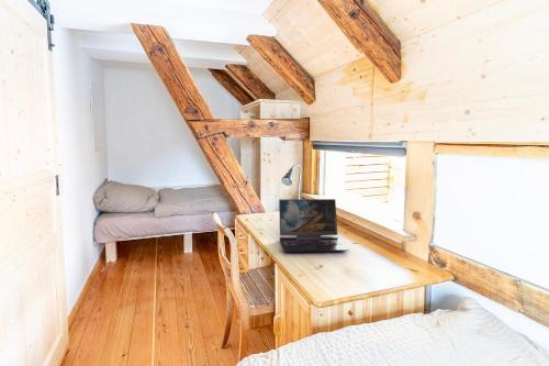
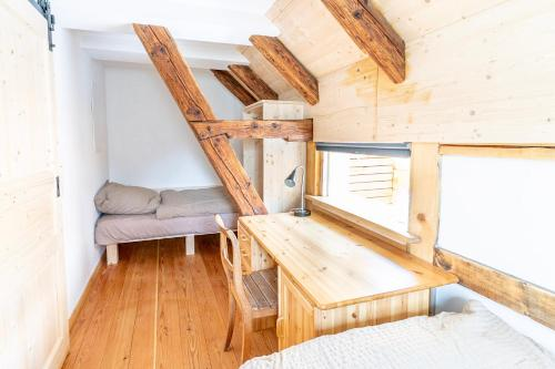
- laptop [278,198,350,253]
